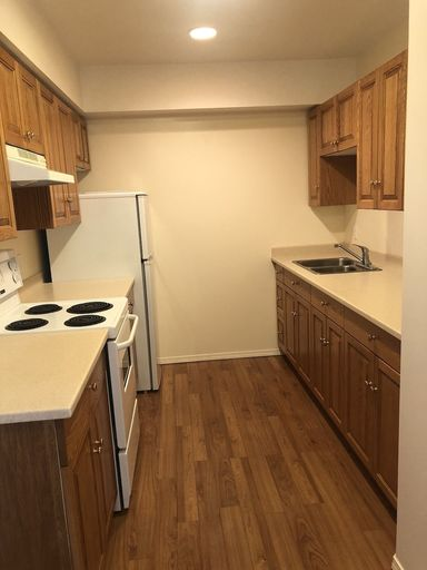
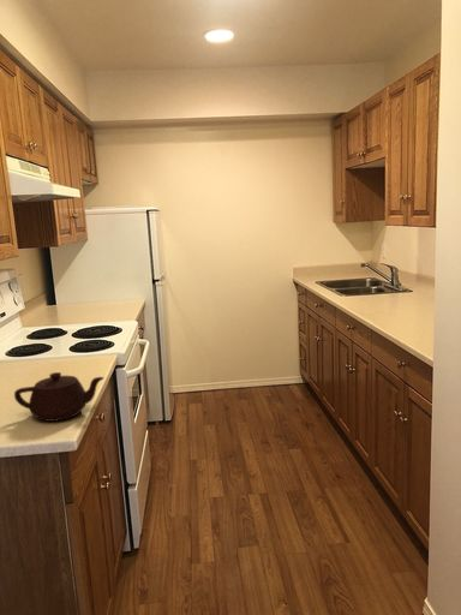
+ teapot [13,371,104,423]
